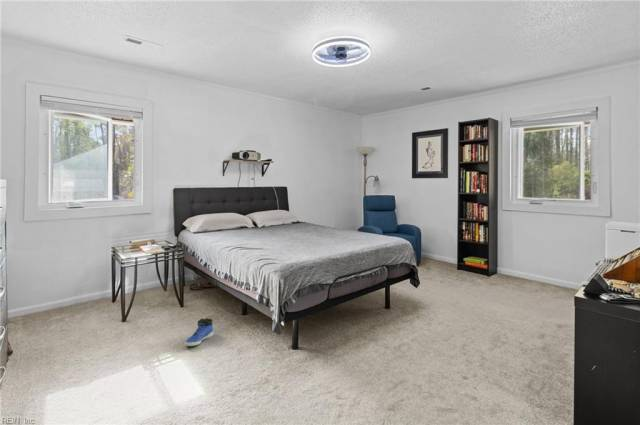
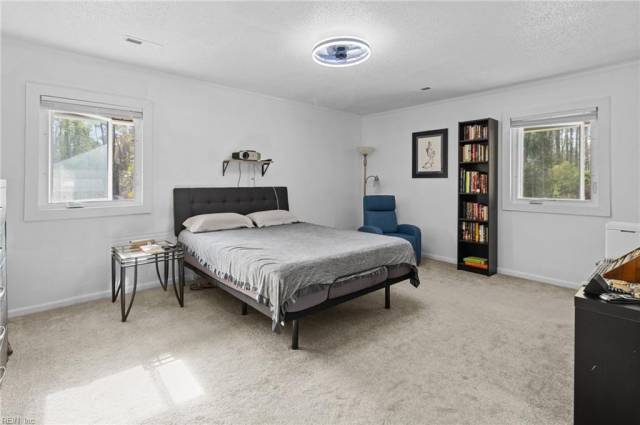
- sneaker [184,317,214,347]
